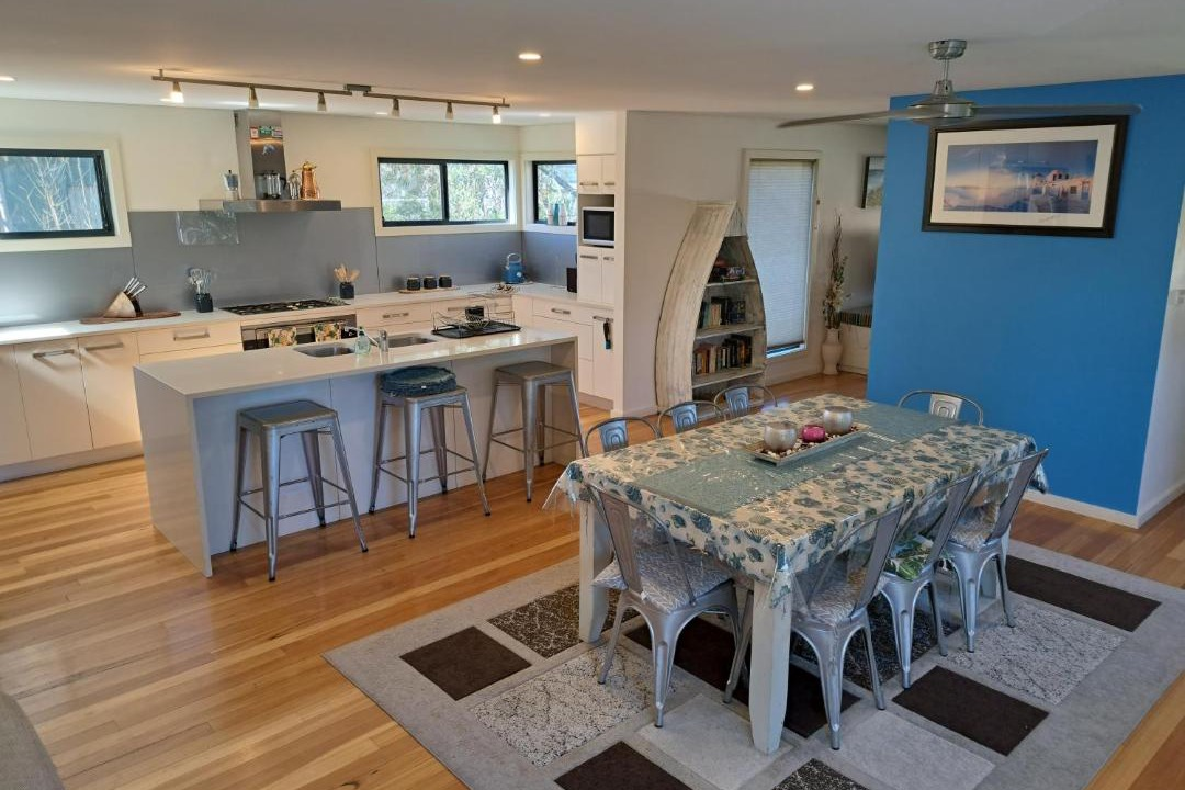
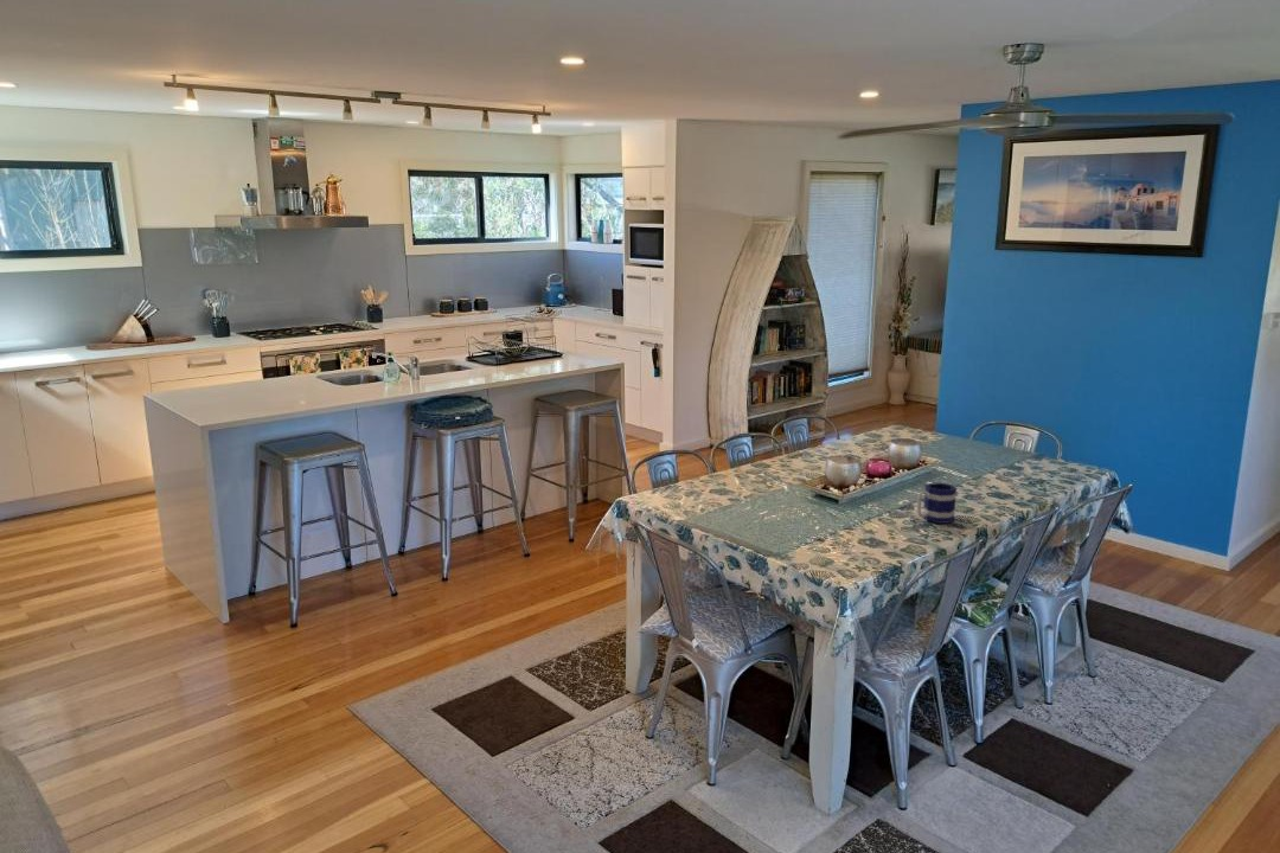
+ mug [916,482,958,525]
